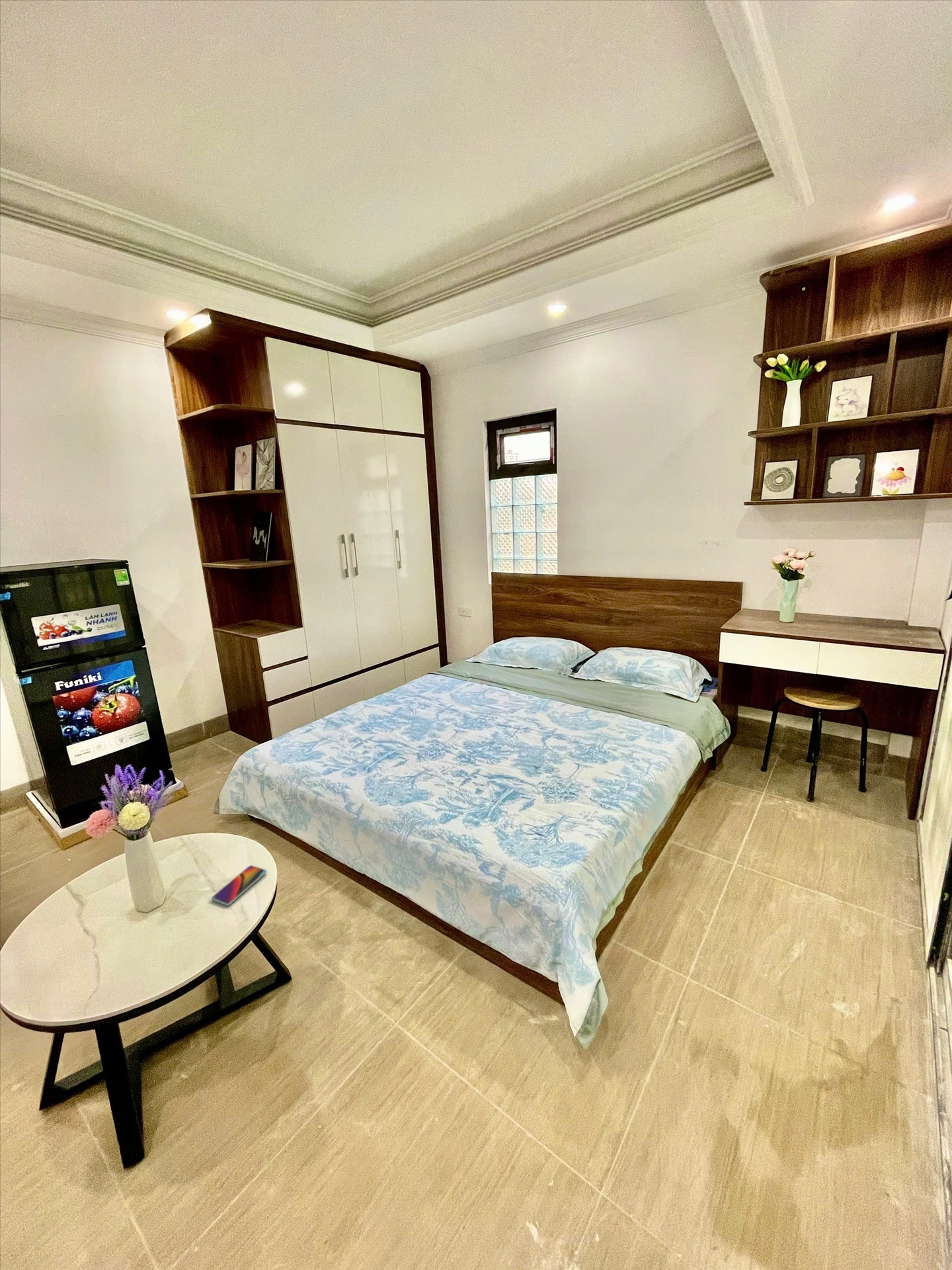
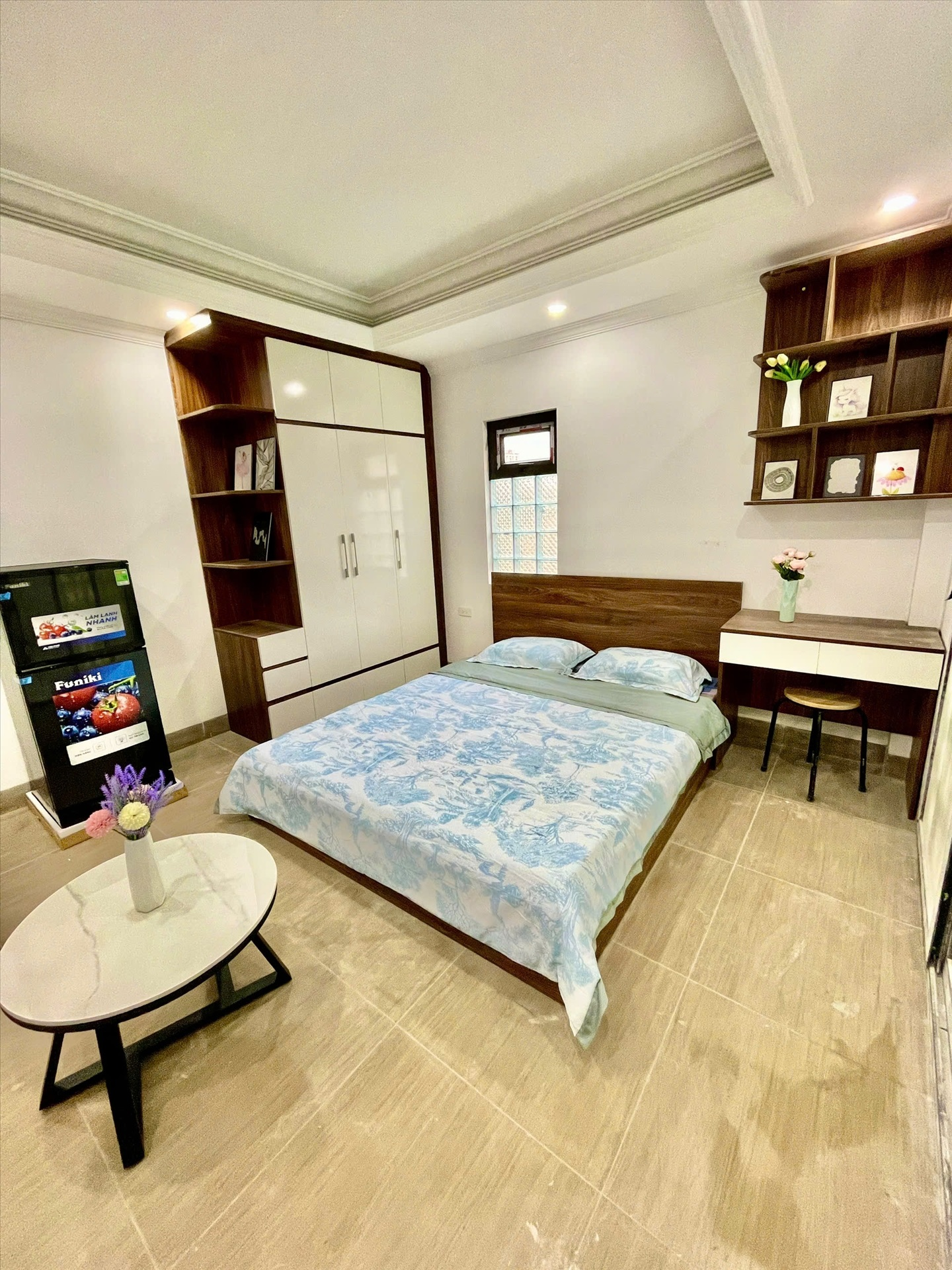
- smartphone [211,865,267,906]
